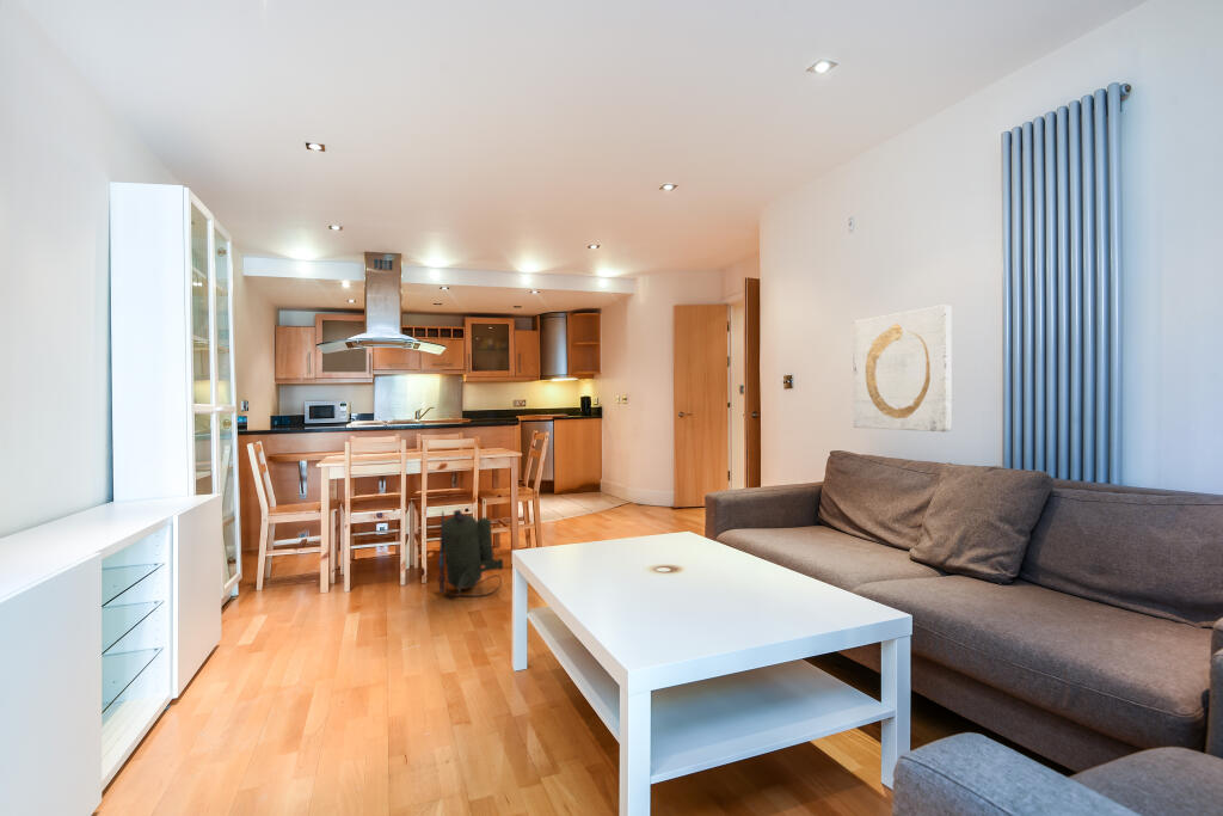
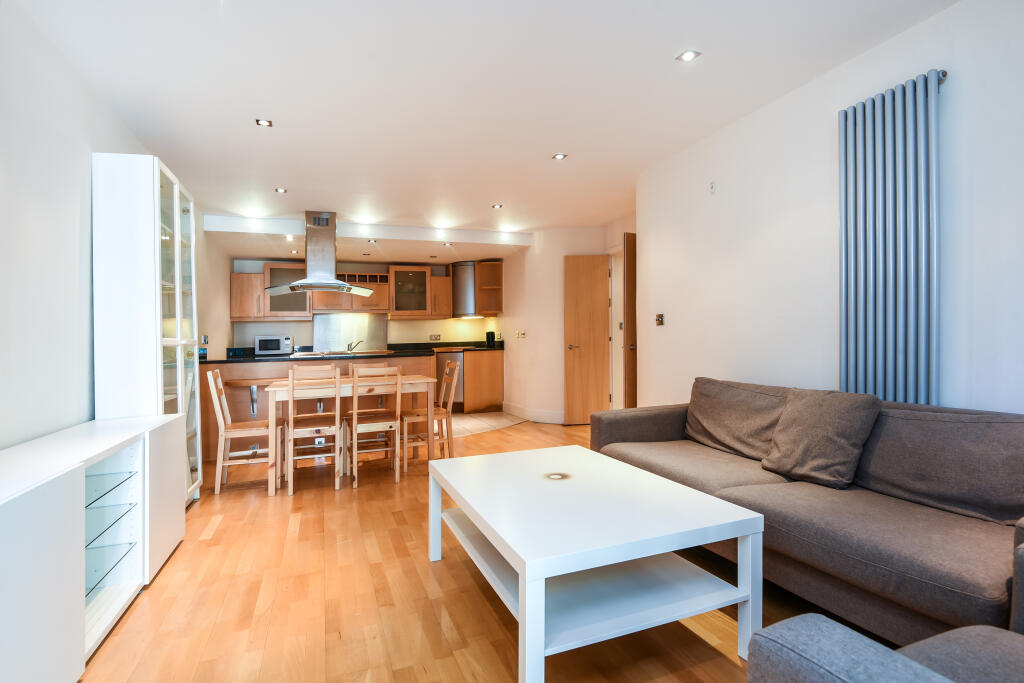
- wall art [853,303,953,434]
- backpack [436,509,504,599]
